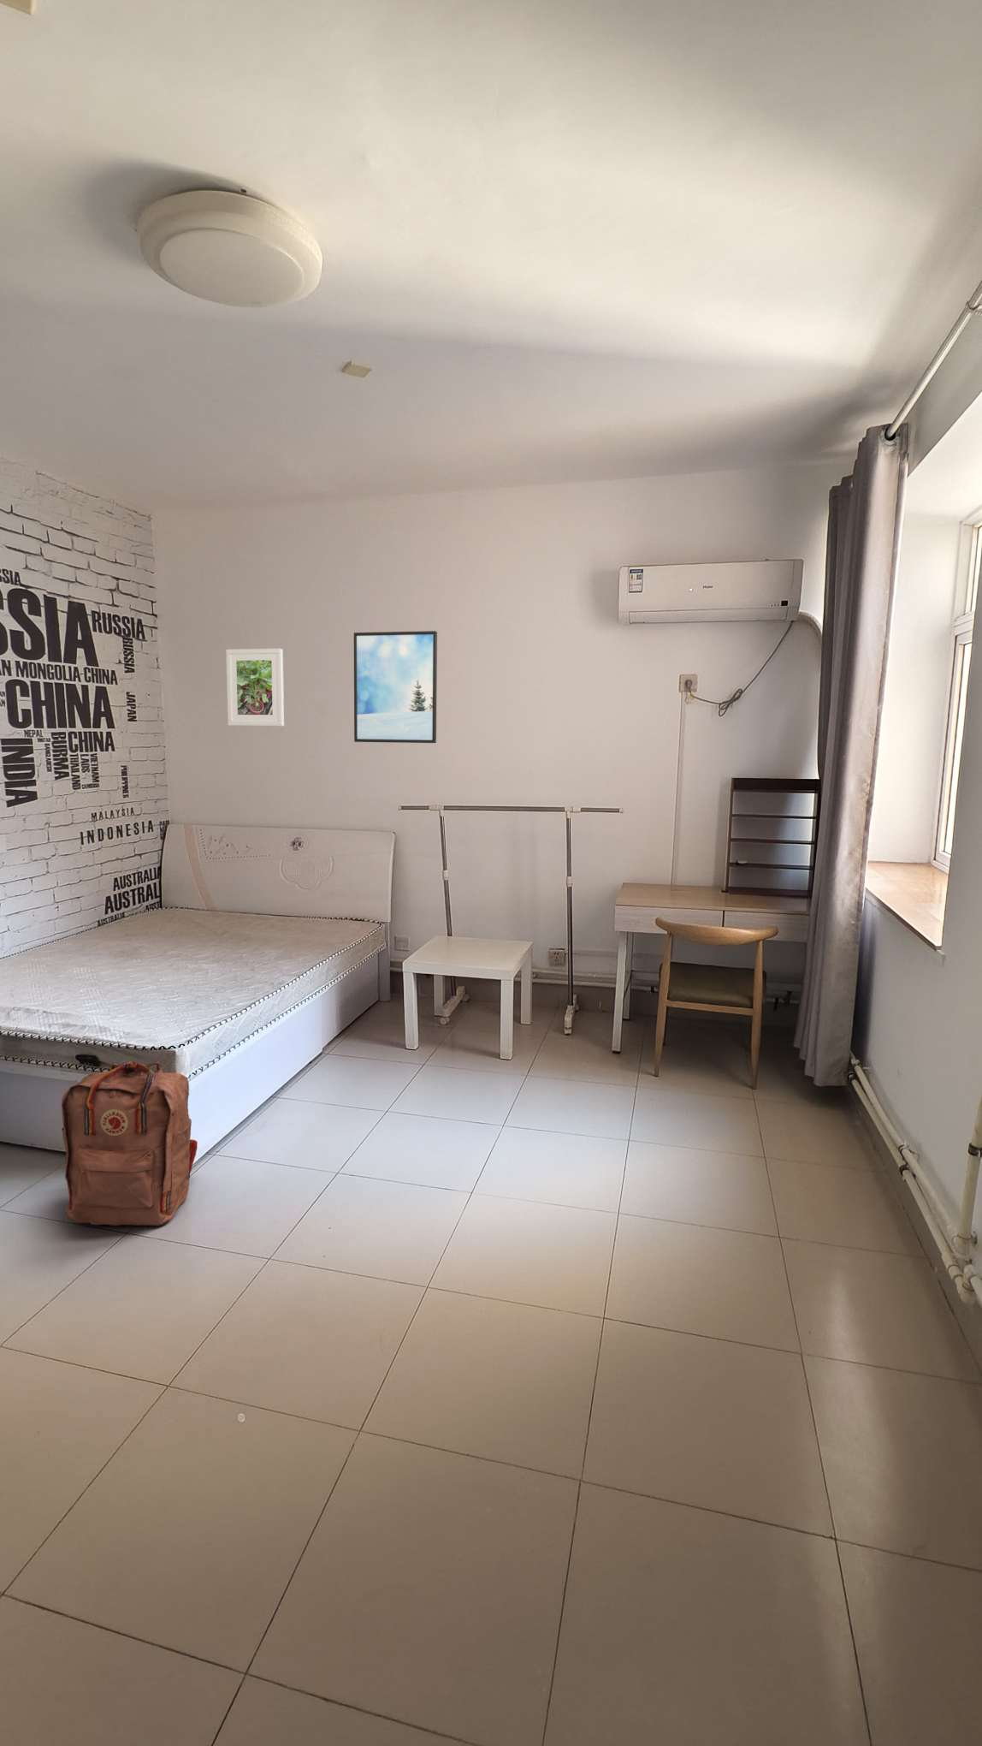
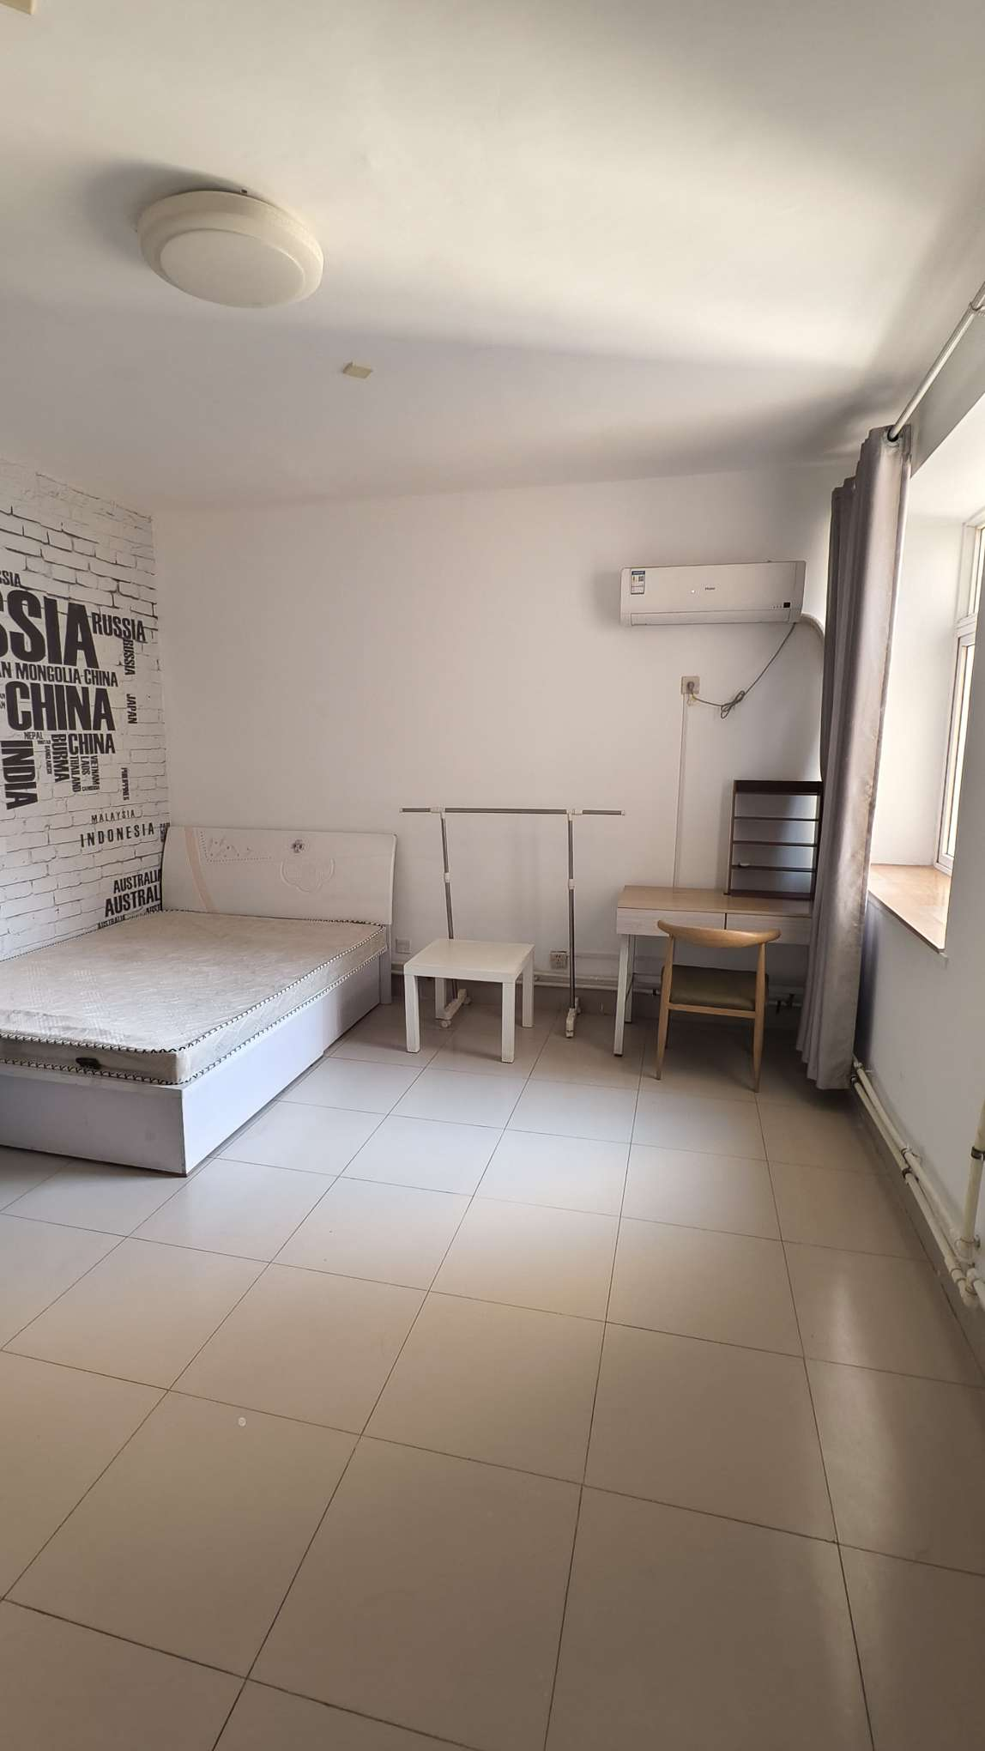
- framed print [354,630,438,743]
- backpack [61,1060,199,1227]
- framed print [225,648,285,727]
